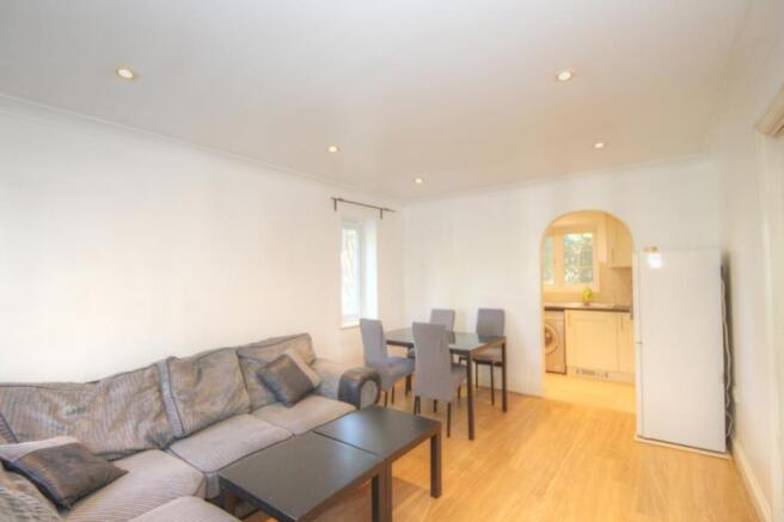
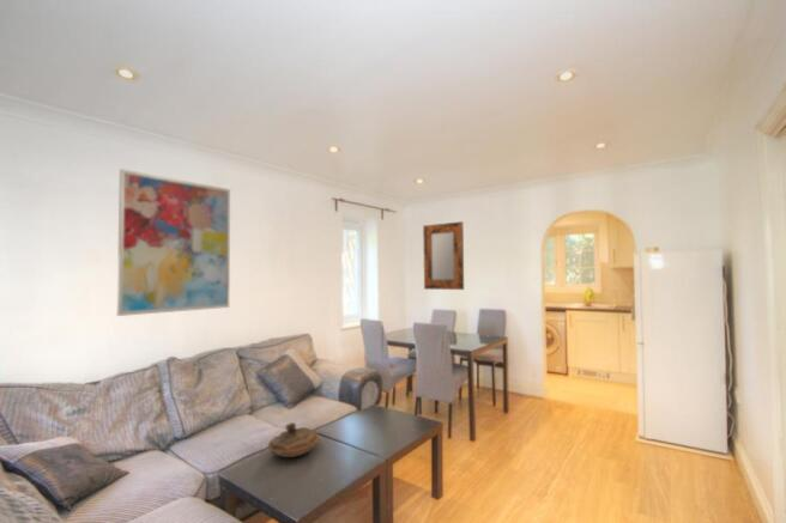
+ decorative bowl [267,421,320,458]
+ home mirror [422,220,465,291]
+ wall art [116,168,231,317]
